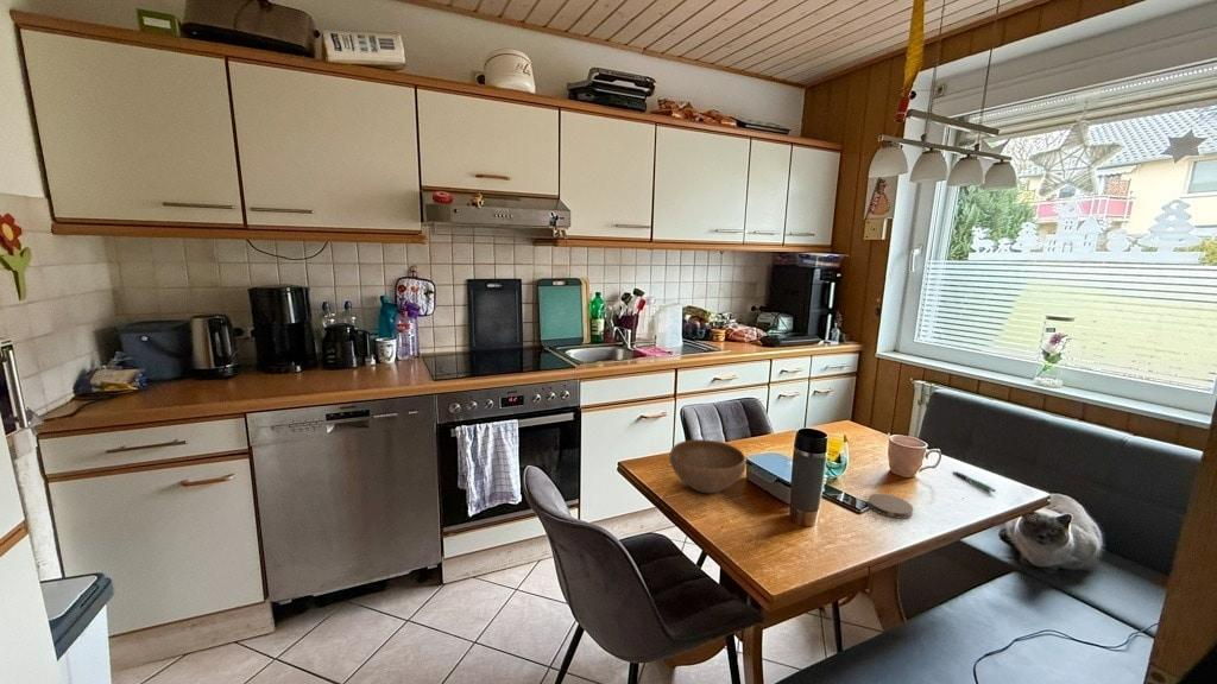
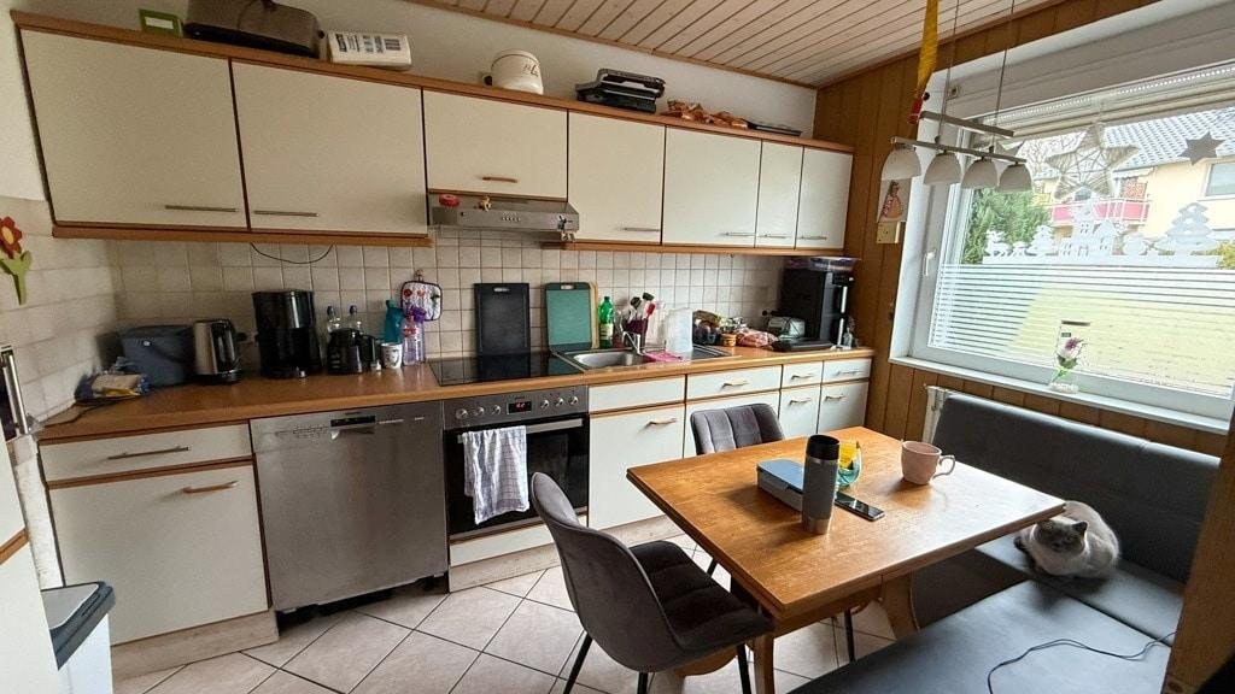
- bowl [668,438,746,494]
- pen [952,470,997,493]
- coaster [866,493,914,520]
